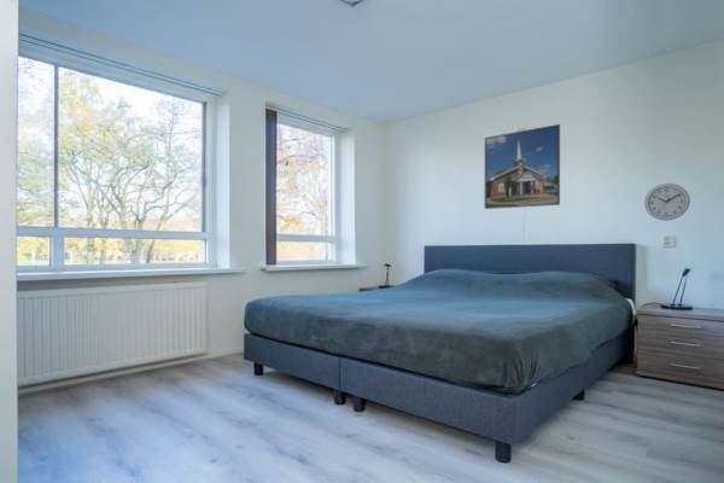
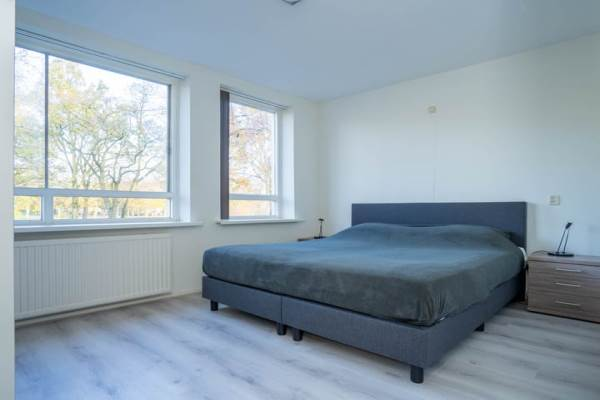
- wall clock [643,182,691,222]
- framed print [484,123,561,210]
